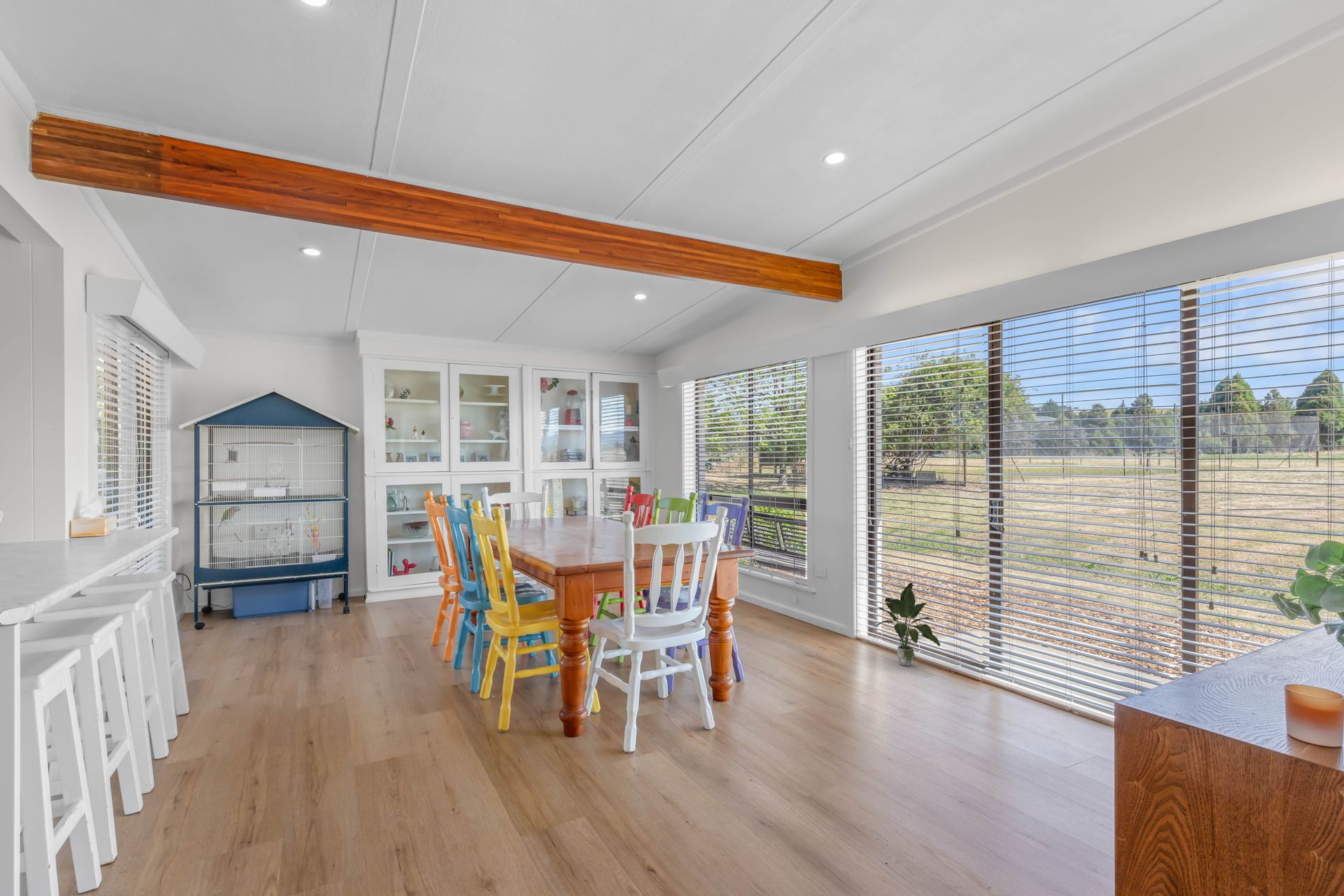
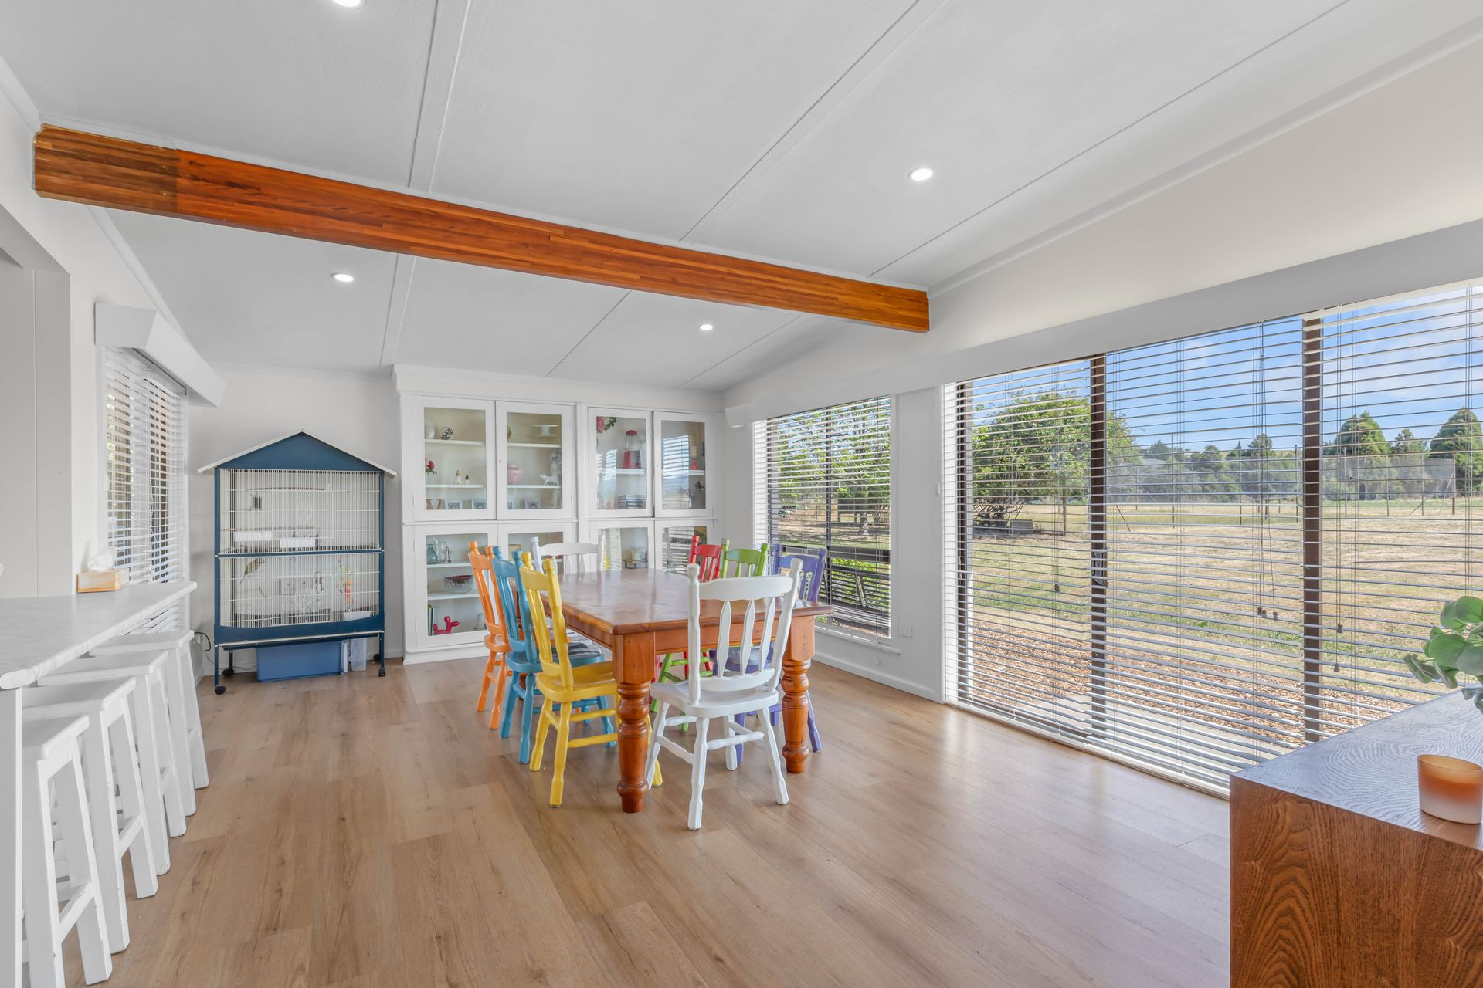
- potted plant [873,582,941,666]
